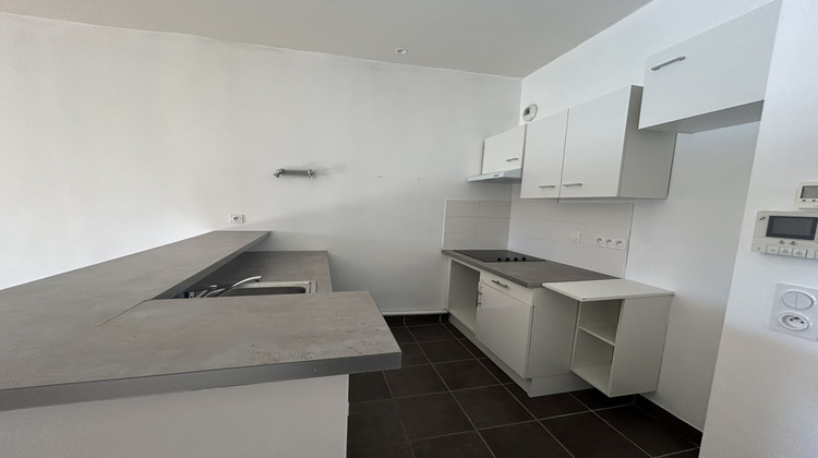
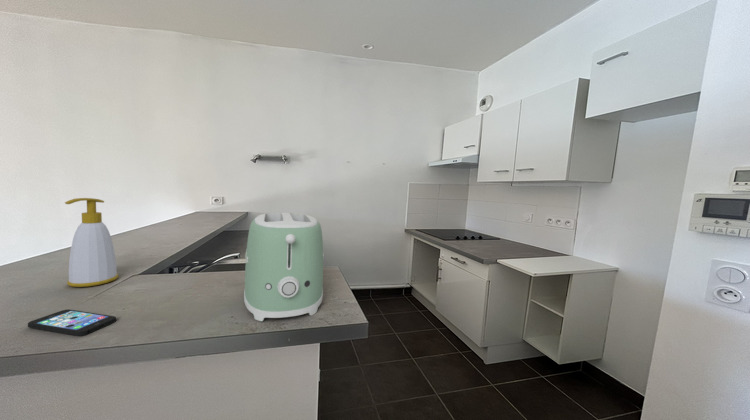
+ soap bottle [64,197,119,288]
+ smartphone [27,309,117,337]
+ toaster [243,212,325,322]
